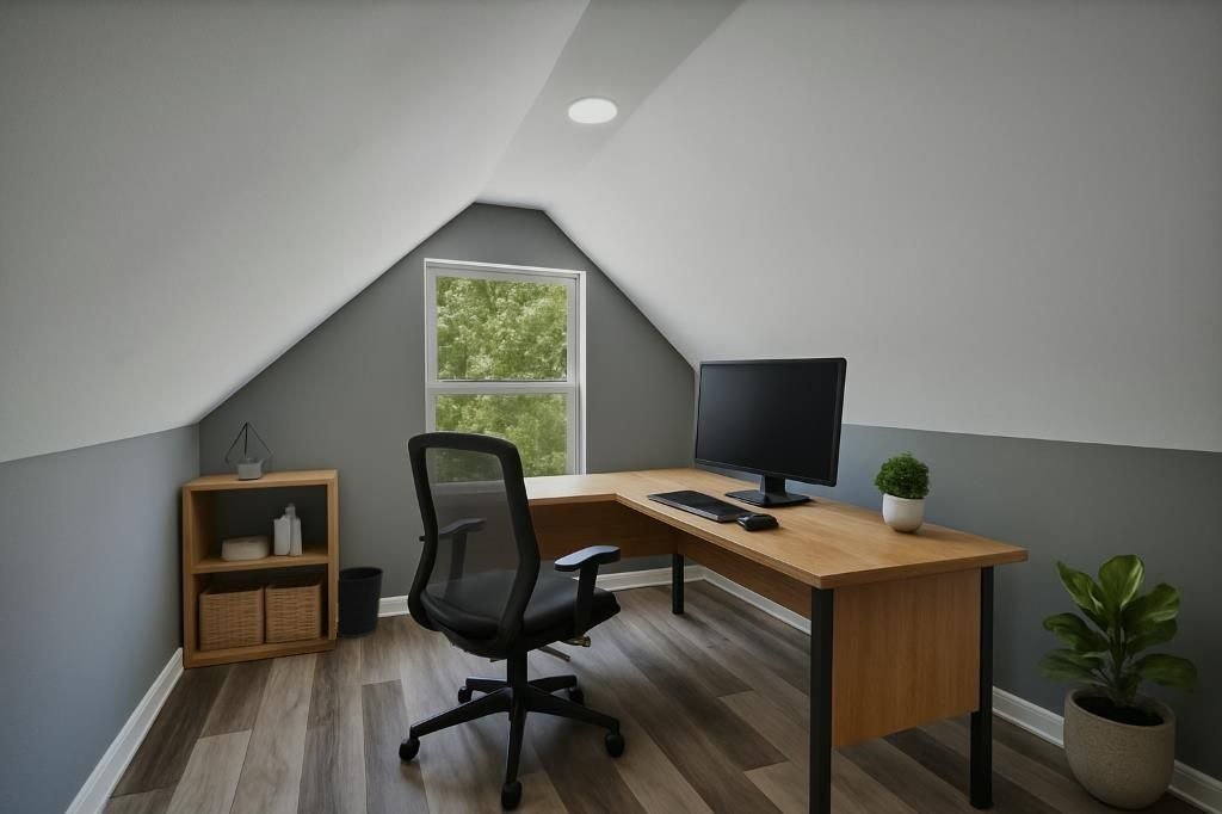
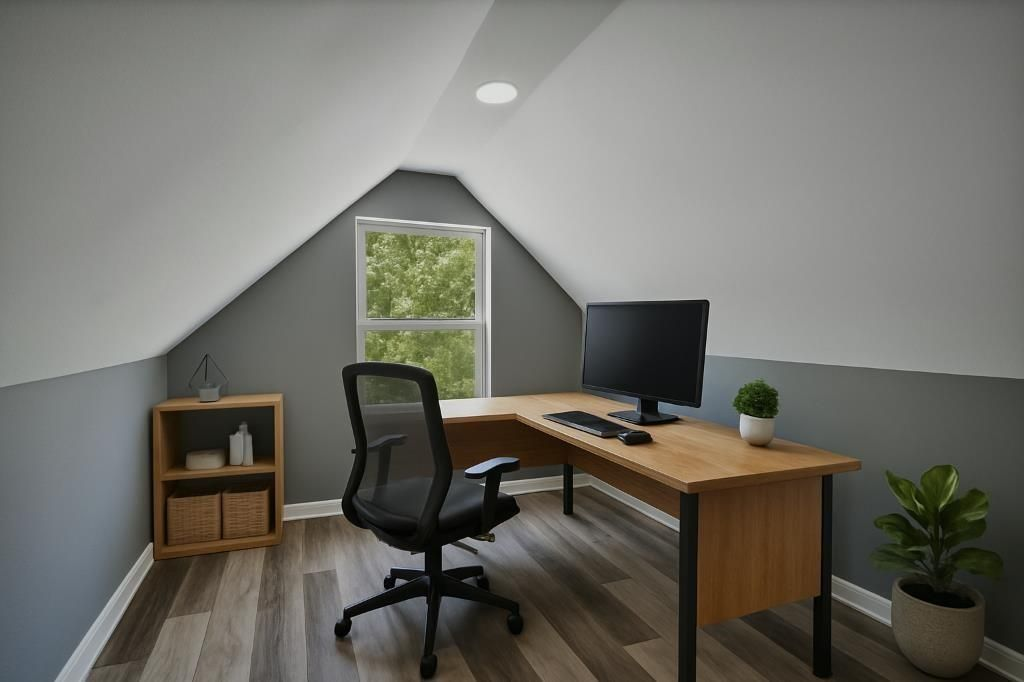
- wastebasket [335,566,385,639]
